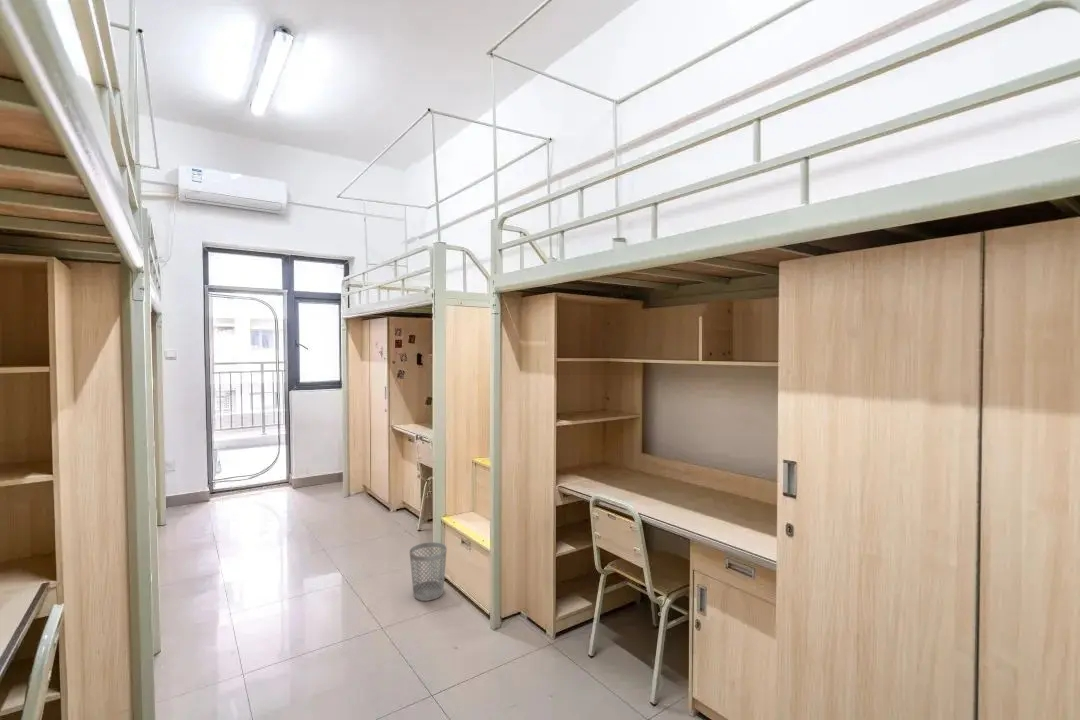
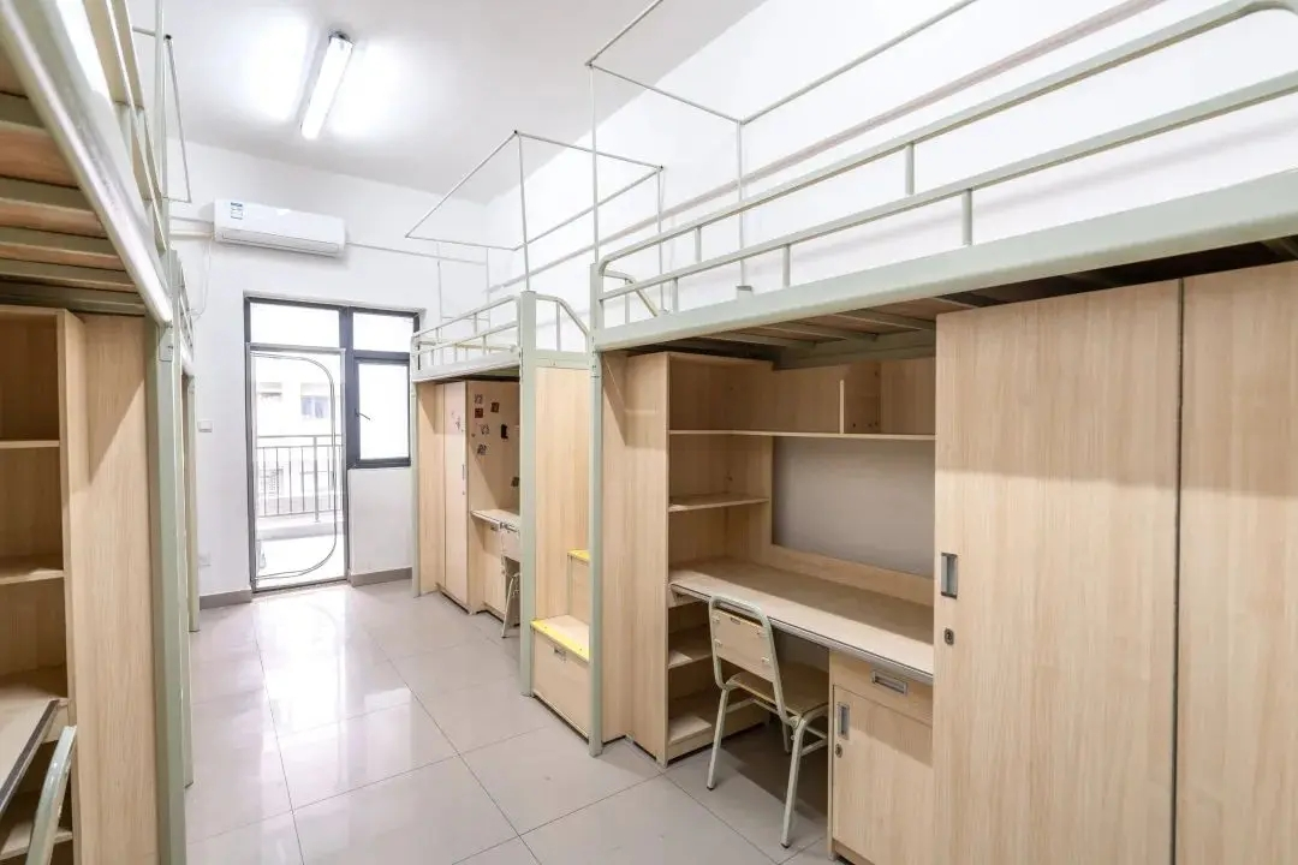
- wastebasket [409,541,448,602]
